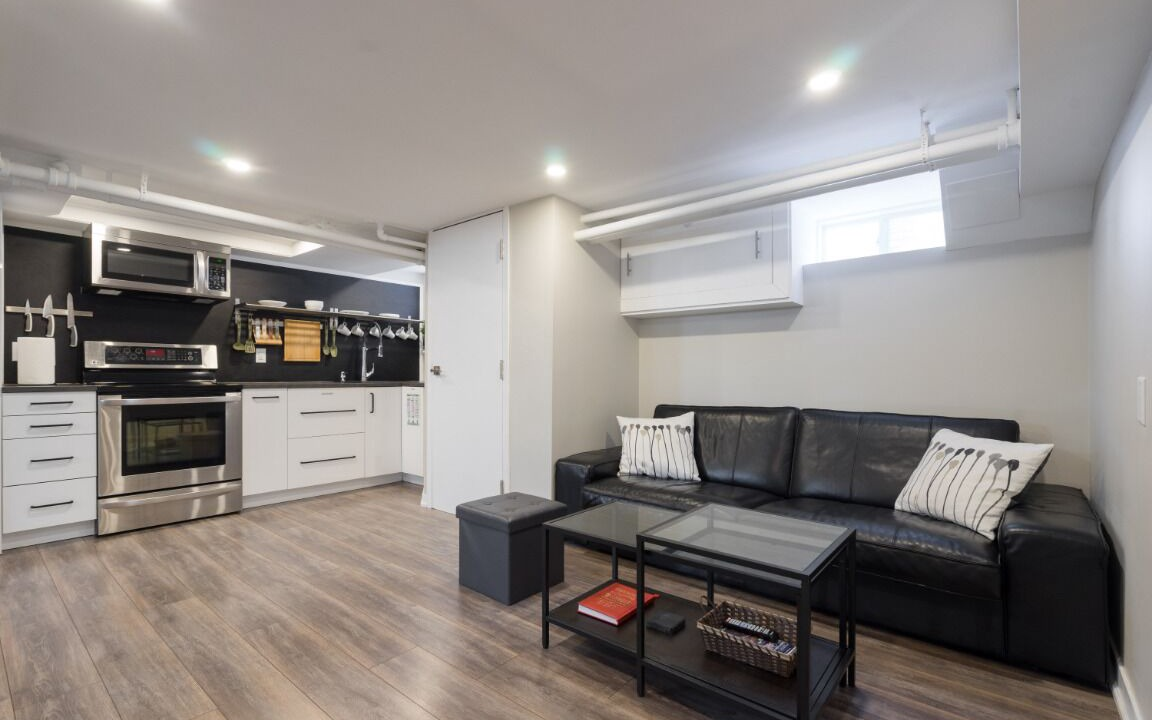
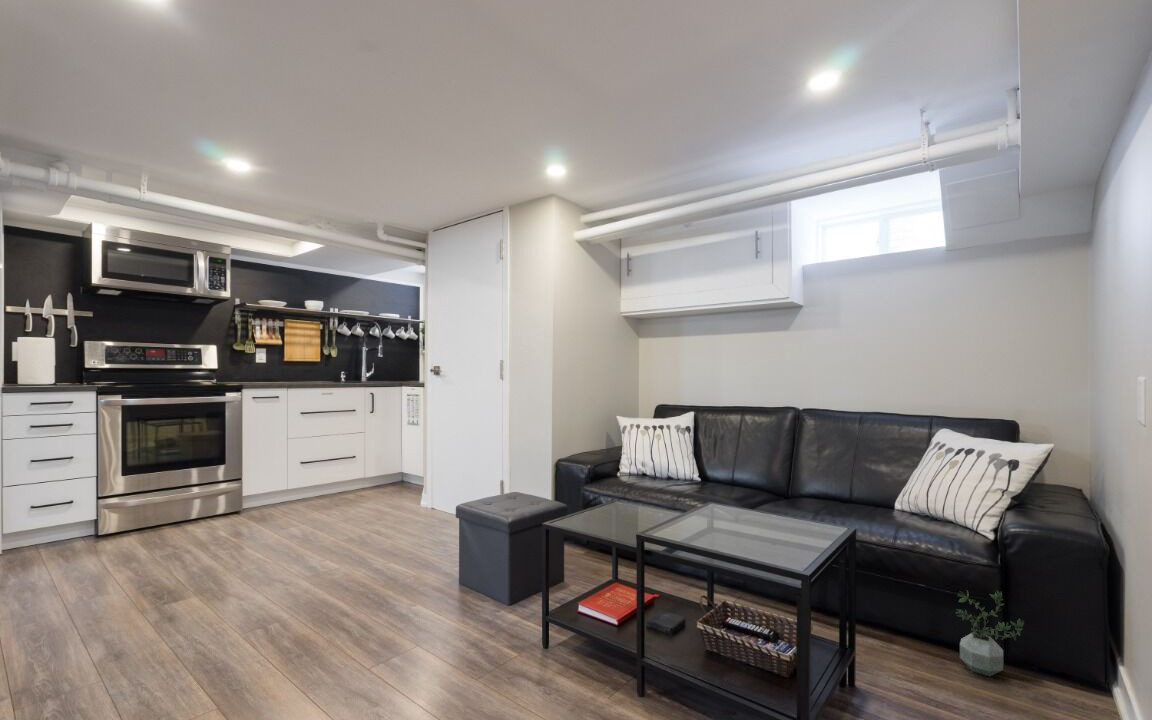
+ potted plant [955,590,1025,678]
